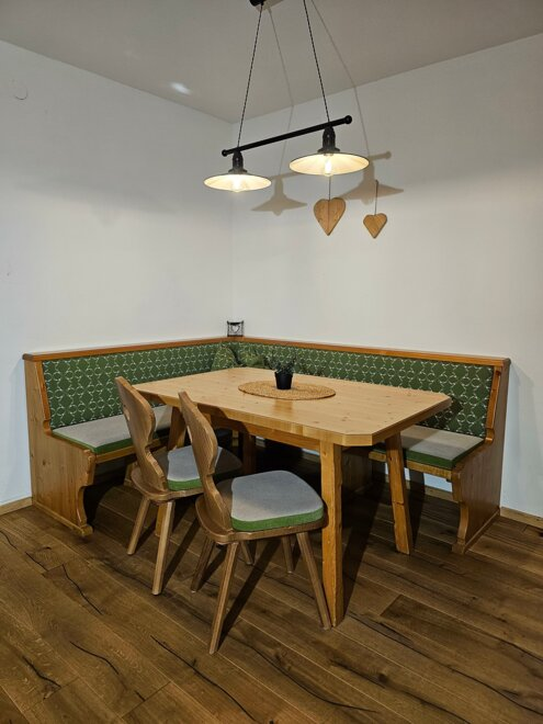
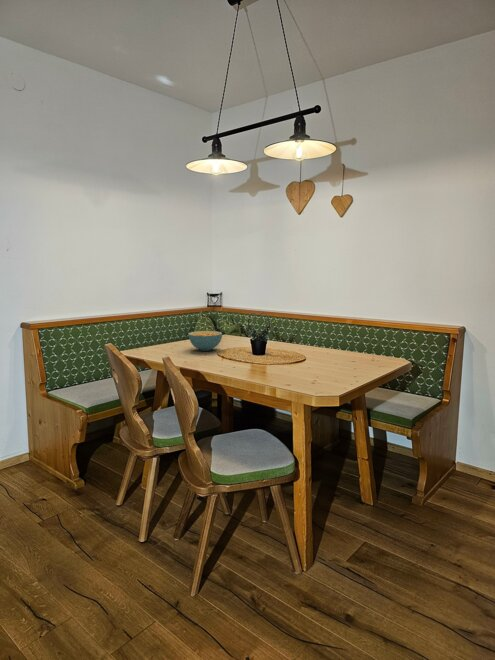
+ cereal bowl [187,330,223,352]
